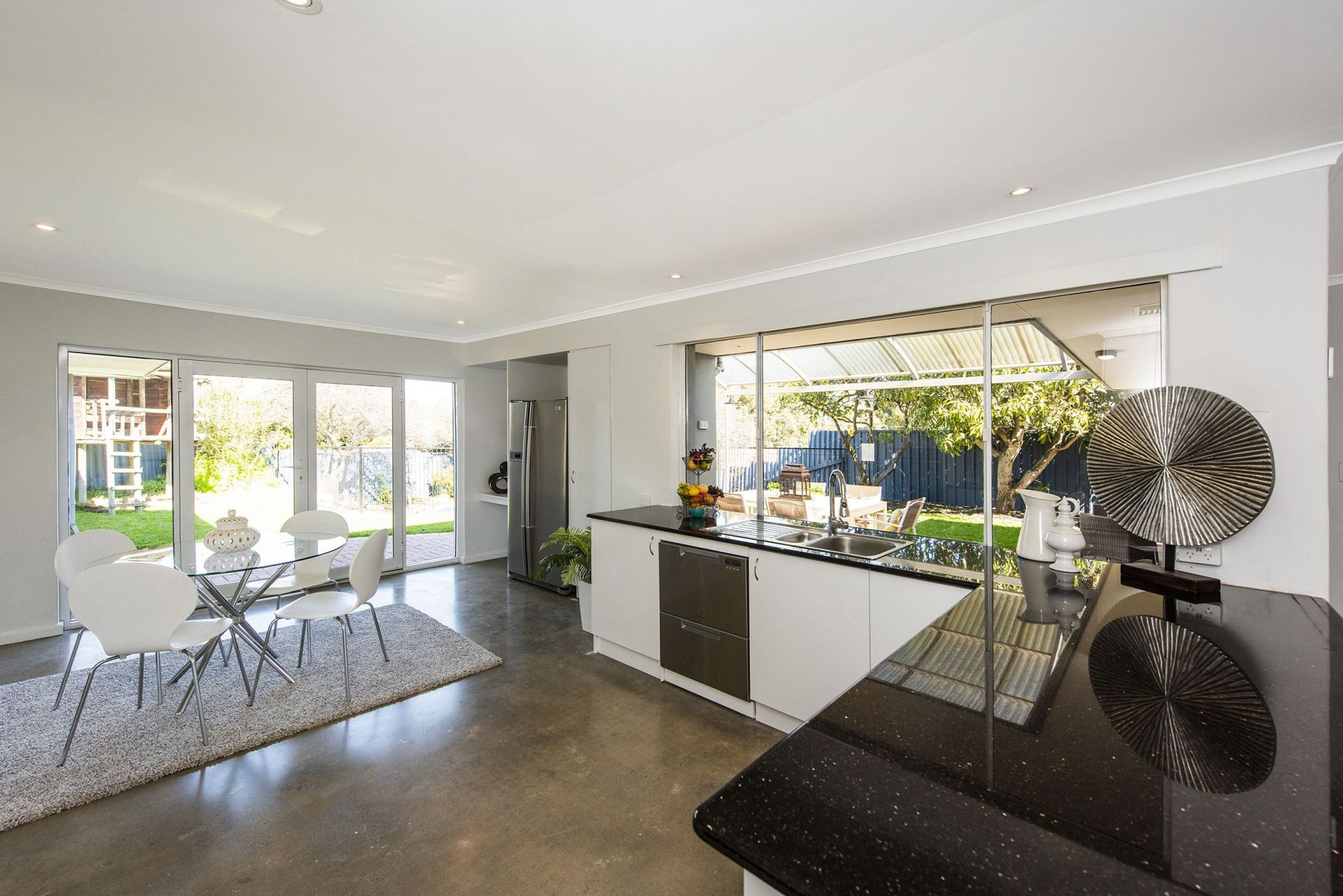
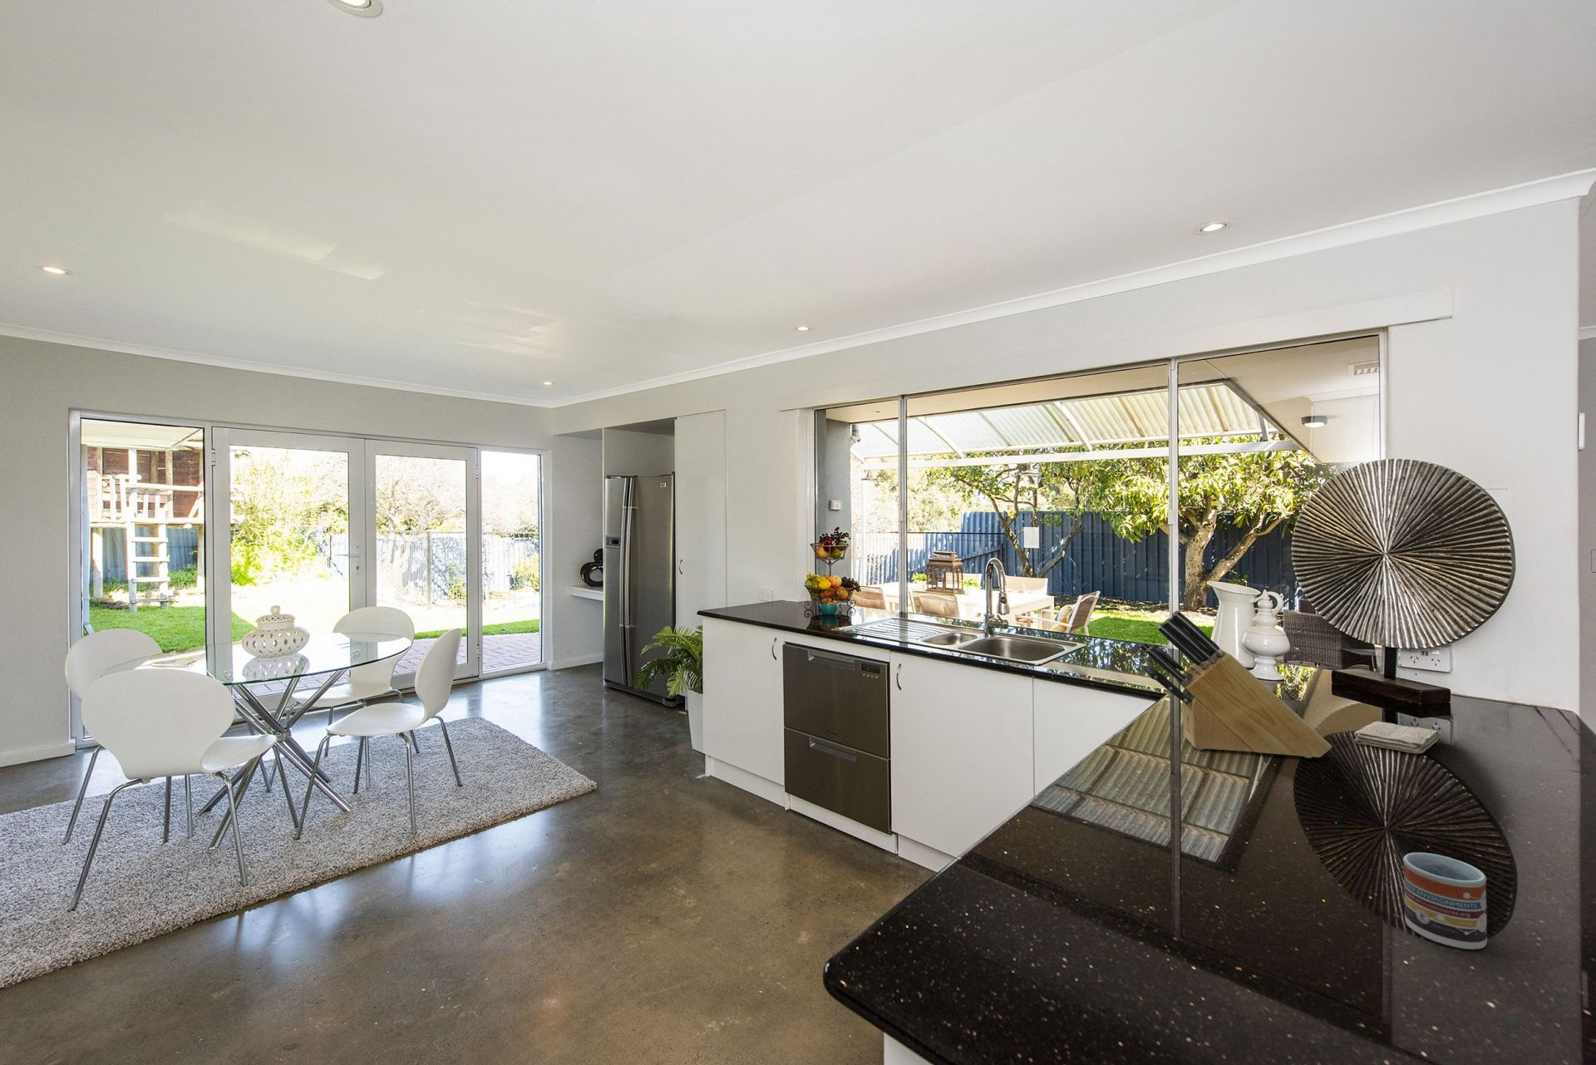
+ knife block [1138,610,1332,760]
+ washcloth [1354,720,1439,755]
+ cup [1402,852,1488,950]
